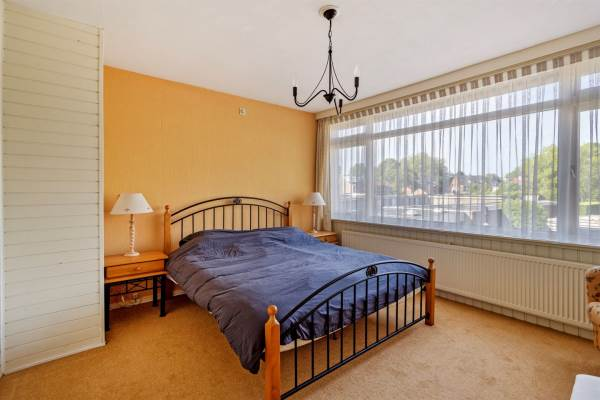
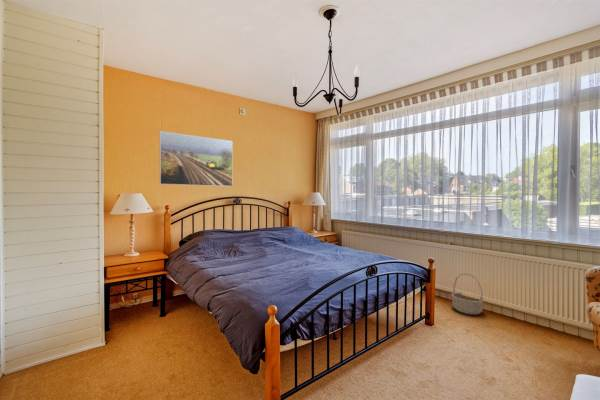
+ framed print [158,130,234,187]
+ basket [450,272,485,316]
